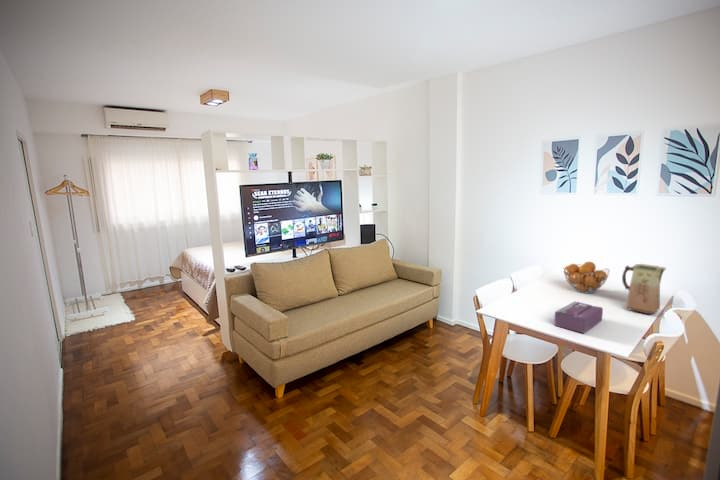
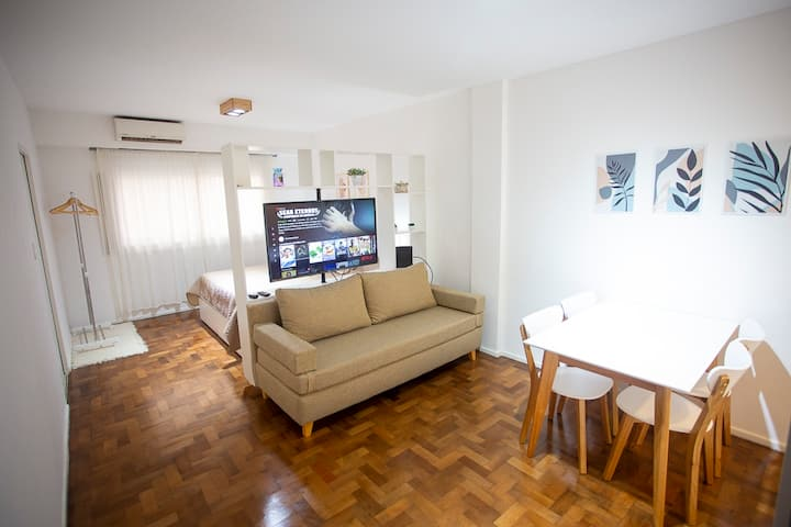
- fruit basket [562,261,610,294]
- vase [621,263,667,315]
- tissue box [553,300,604,334]
